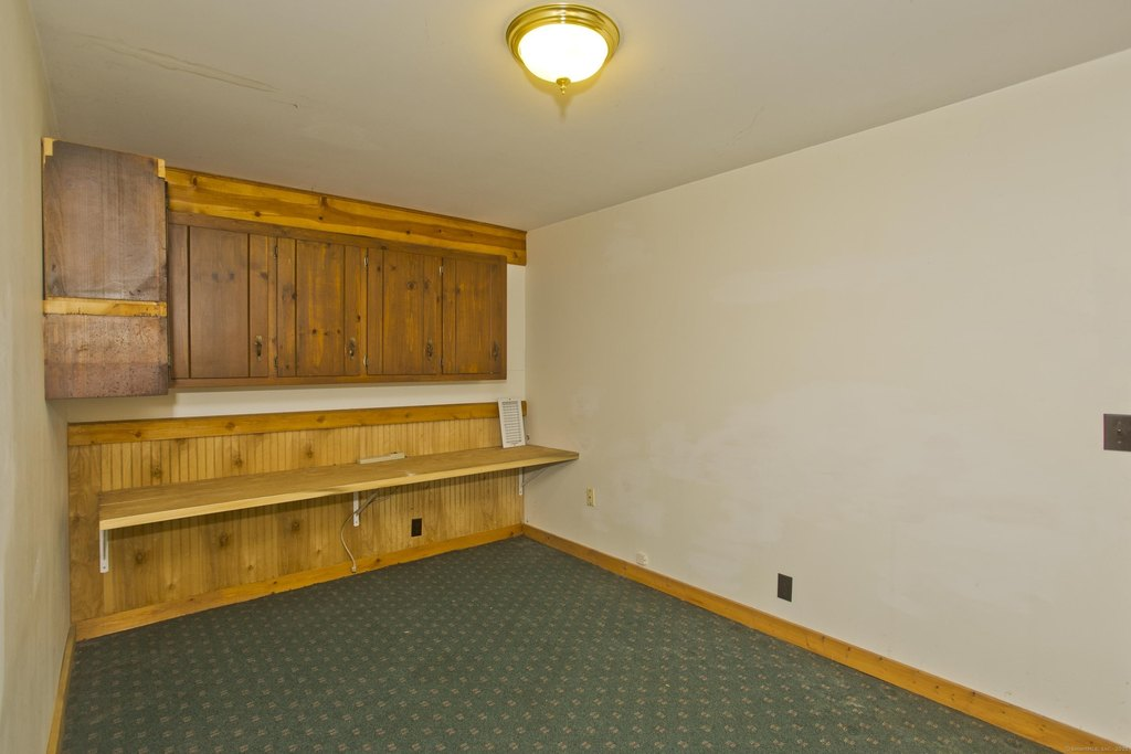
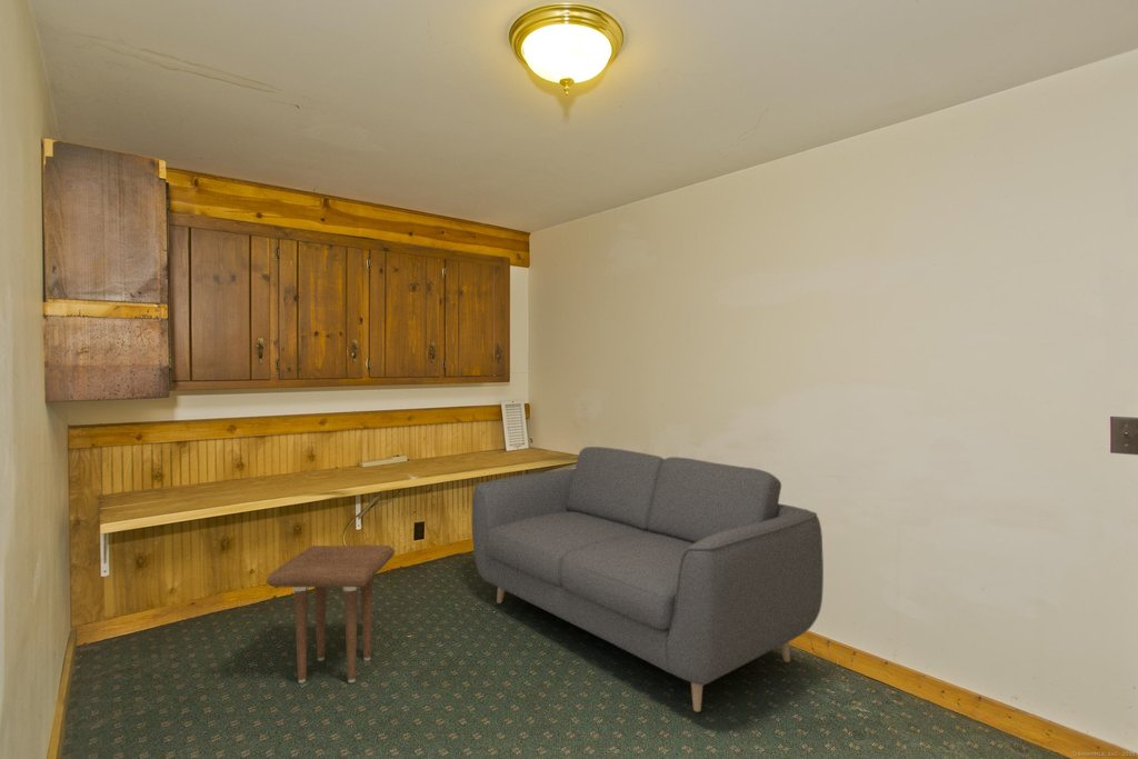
+ sofa [471,446,825,712]
+ side table [266,545,396,685]
